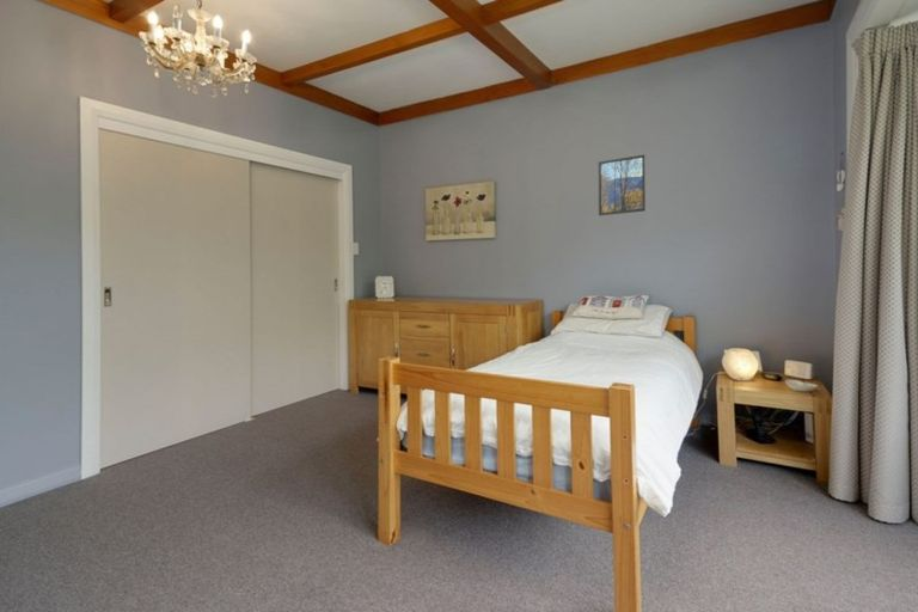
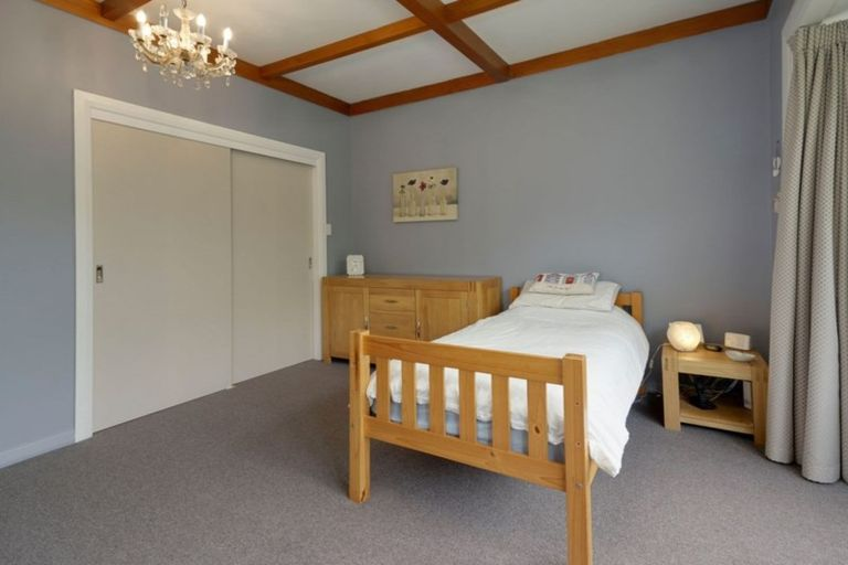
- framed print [598,154,647,216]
